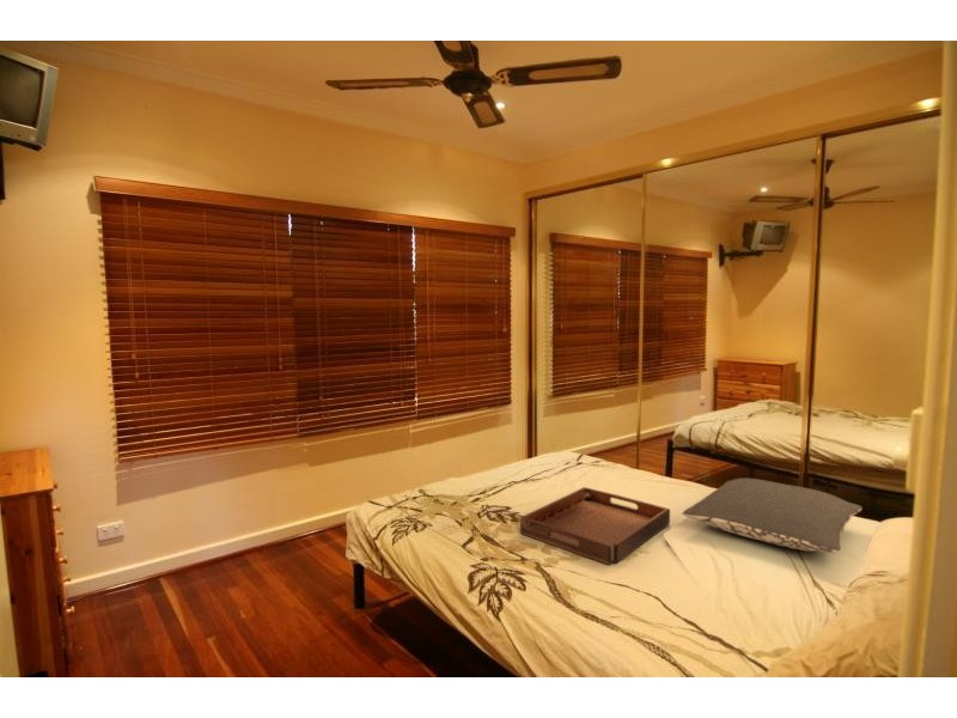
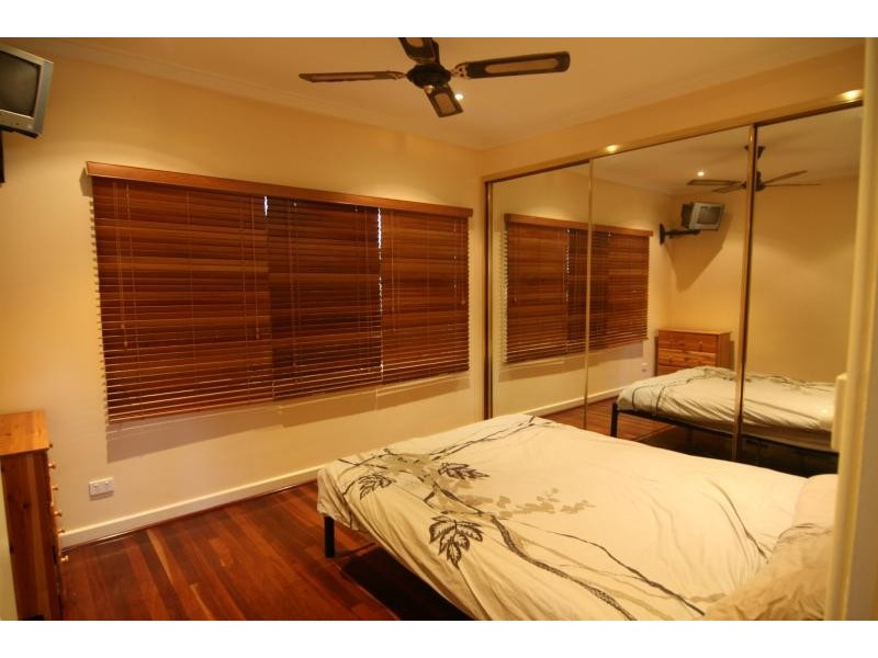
- pillow [682,477,864,554]
- serving tray [519,486,671,566]
